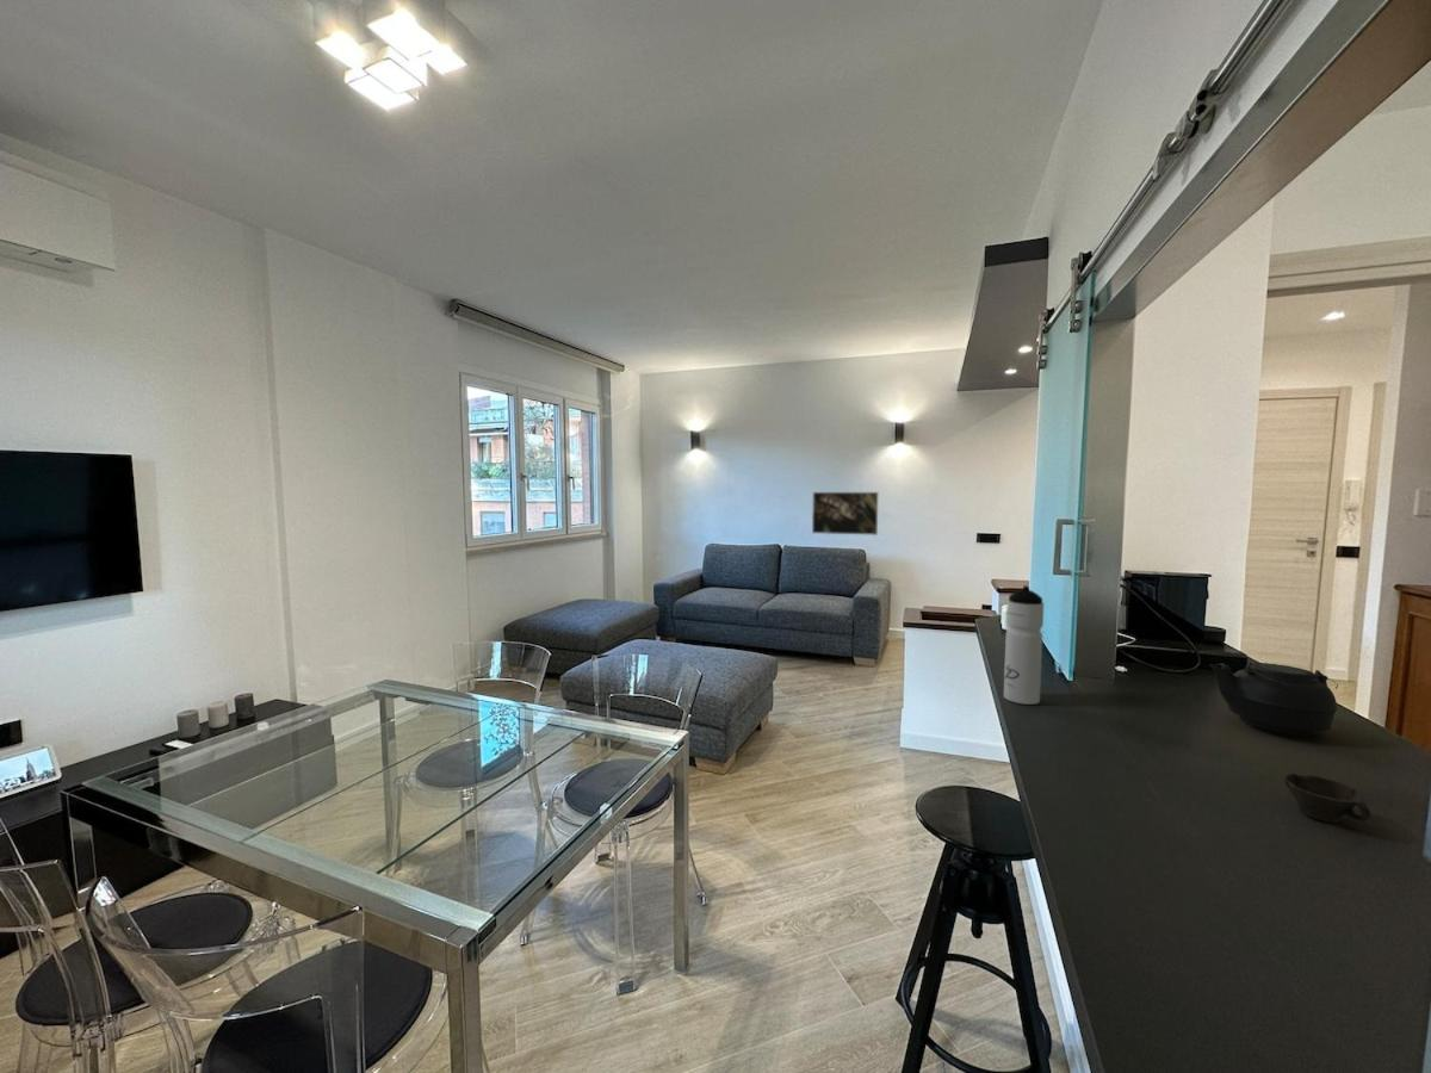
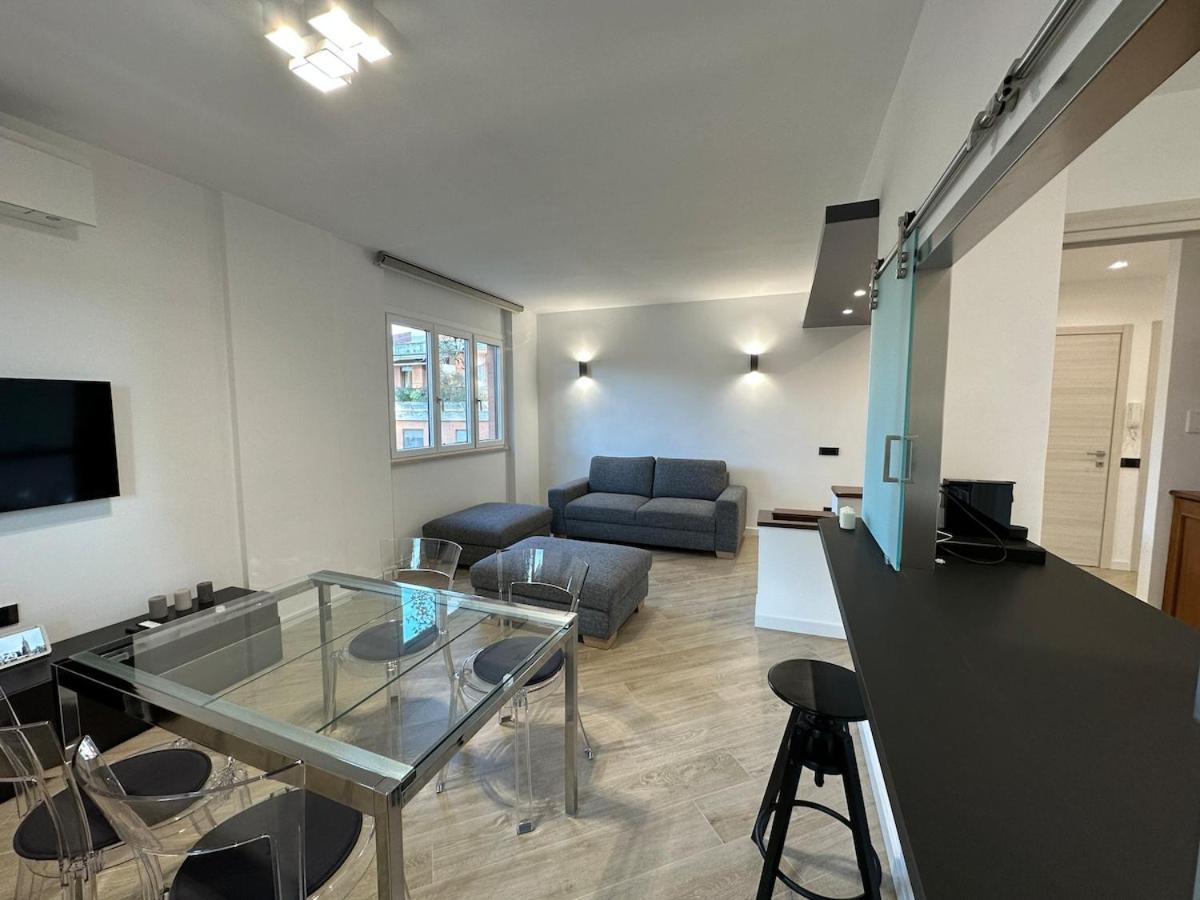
- teapot [1208,662,1339,737]
- water bottle [1003,584,1045,706]
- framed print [811,491,879,536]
- cup [1281,773,1373,824]
